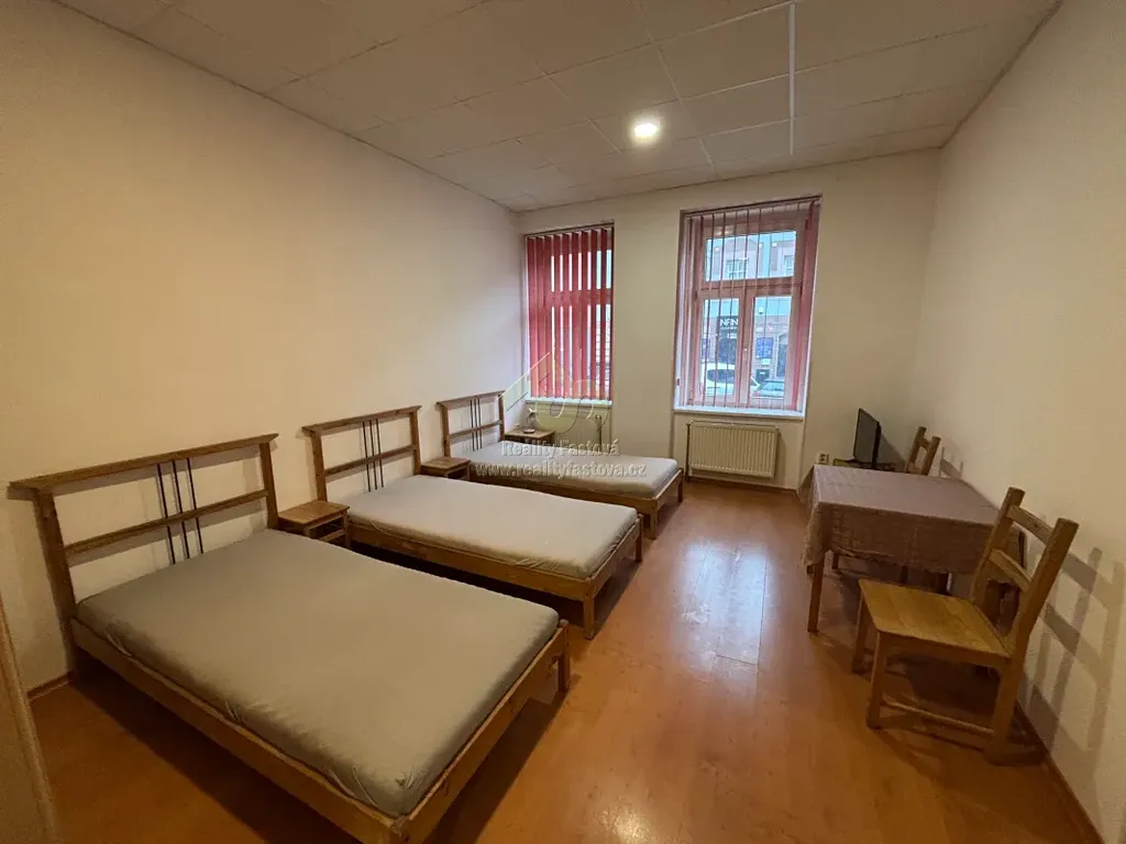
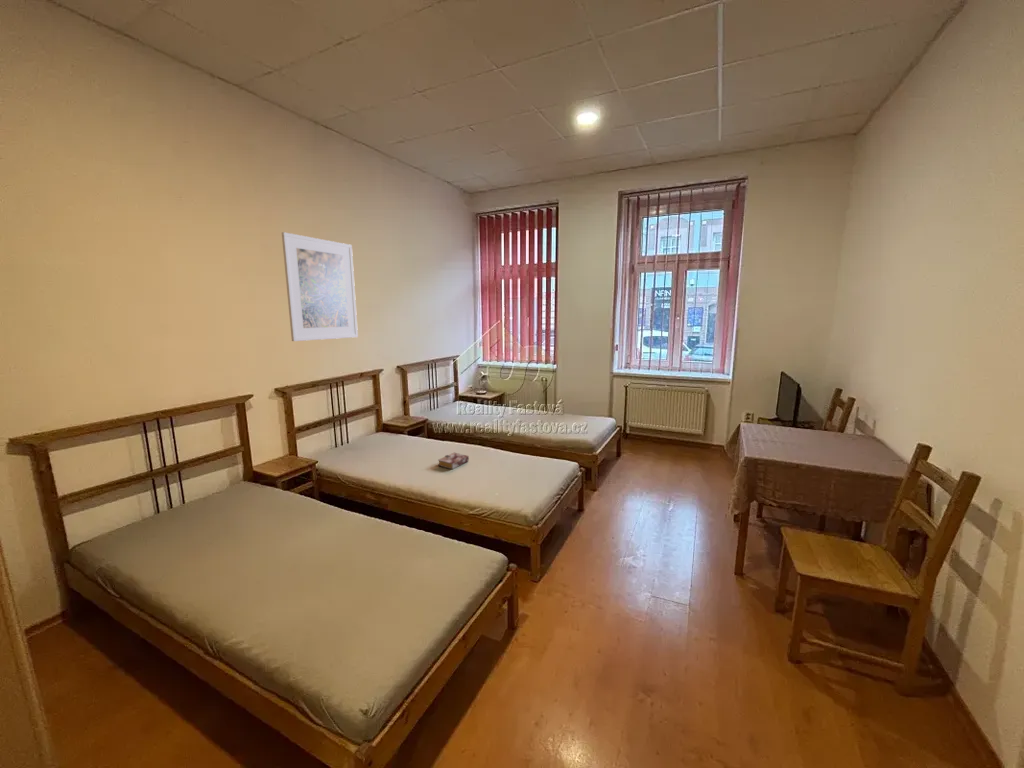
+ book [437,452,470,470]
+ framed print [281,231,359,342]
